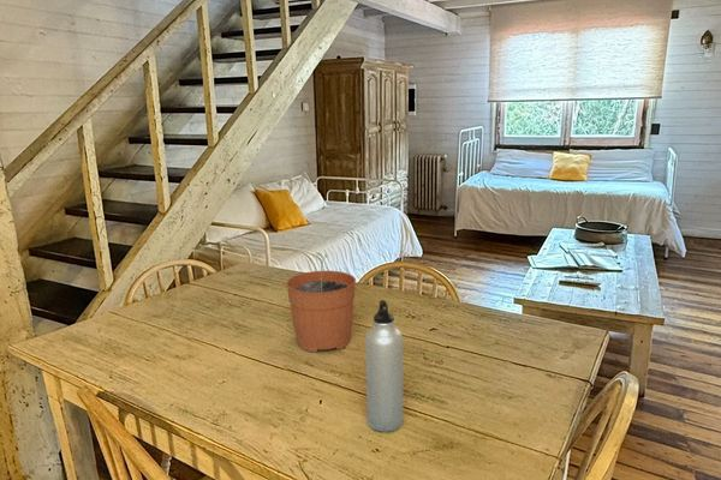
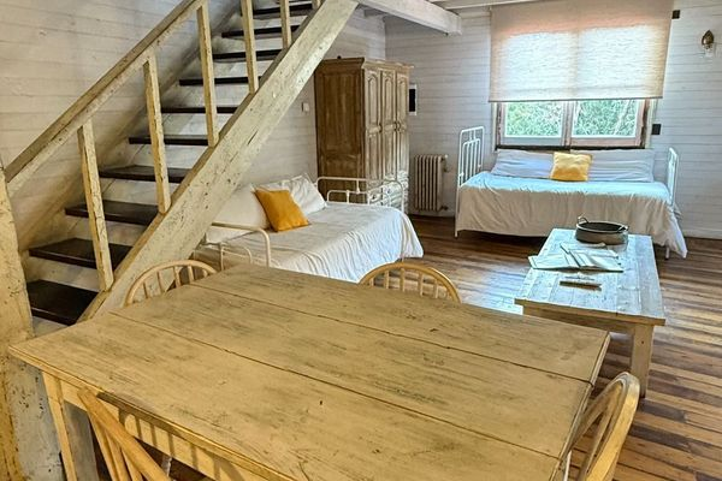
- water bottle [364,299,404,433]
- plant pot [285,252,357,354]
